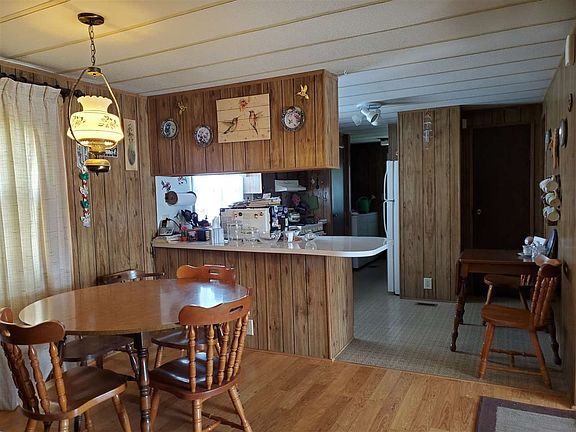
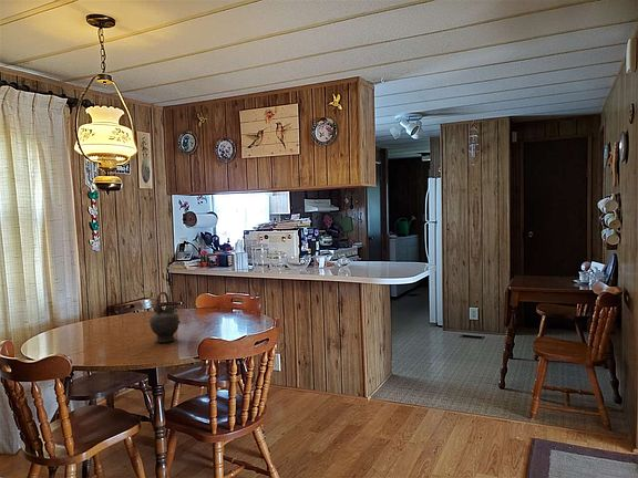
+ teapot [148,291,182,343]
